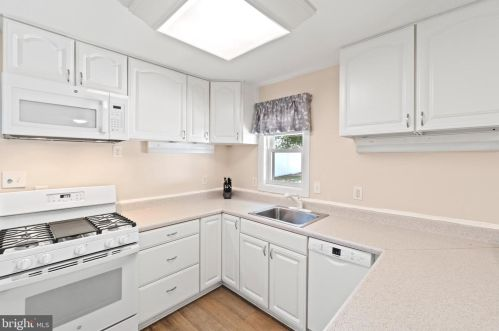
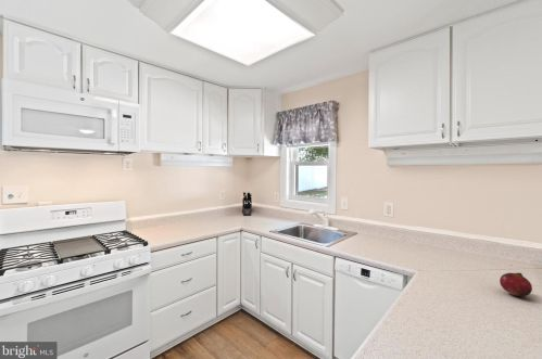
+ fruit [499,272,533,297]
